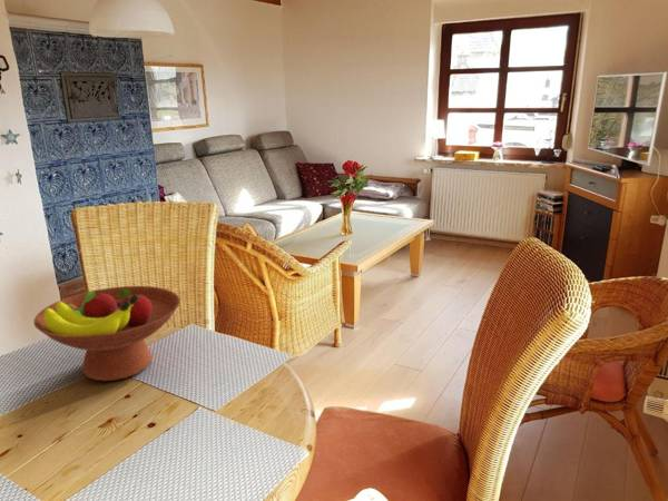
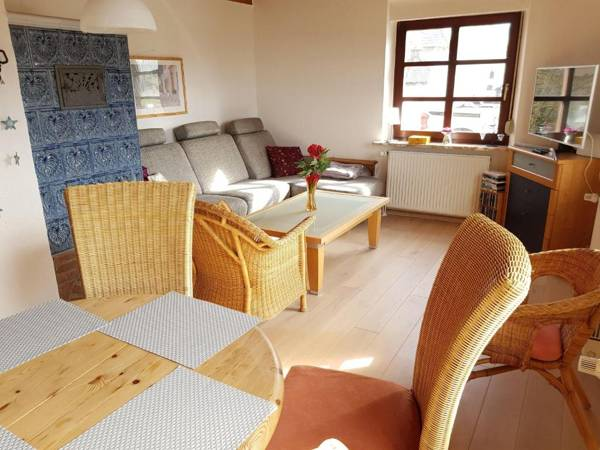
- fruit bowl [32,285,181,382]
